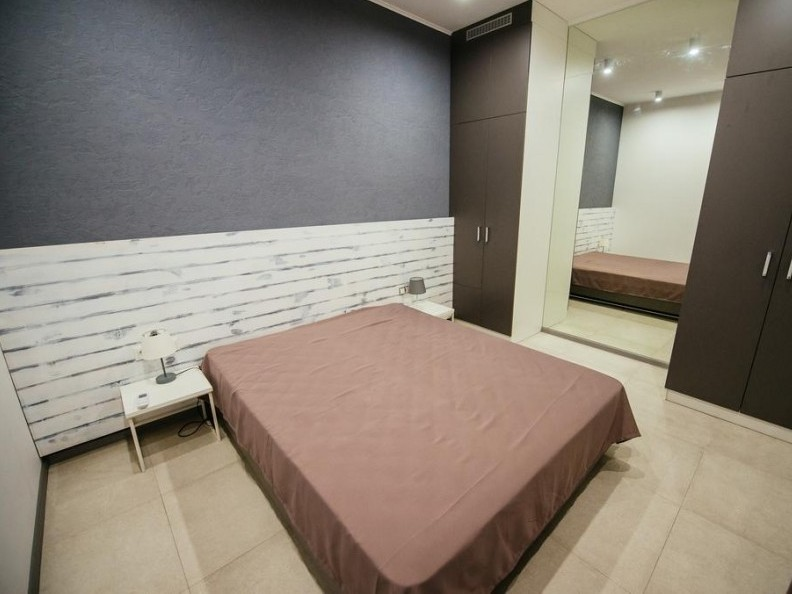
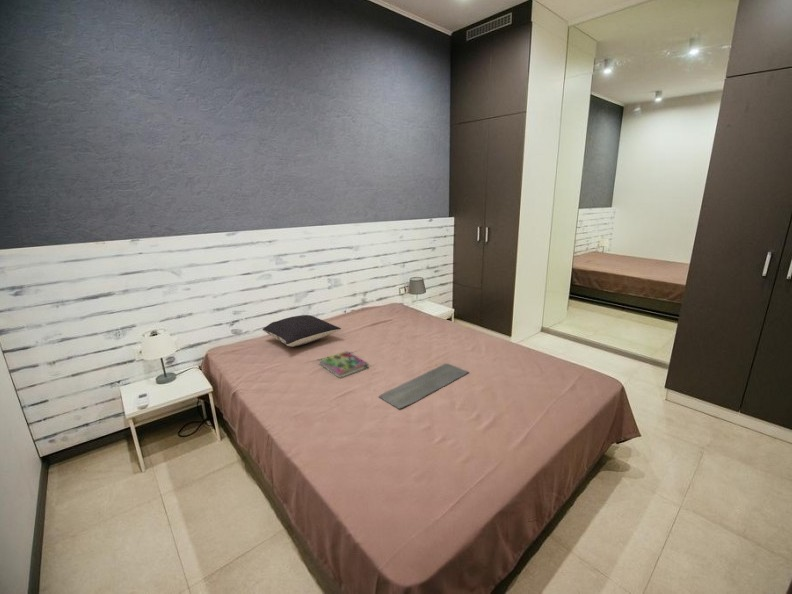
+ bath mat [378,363,470,410]
+ book [318,350,370,379]
+ pillow [262,314,342,348]
